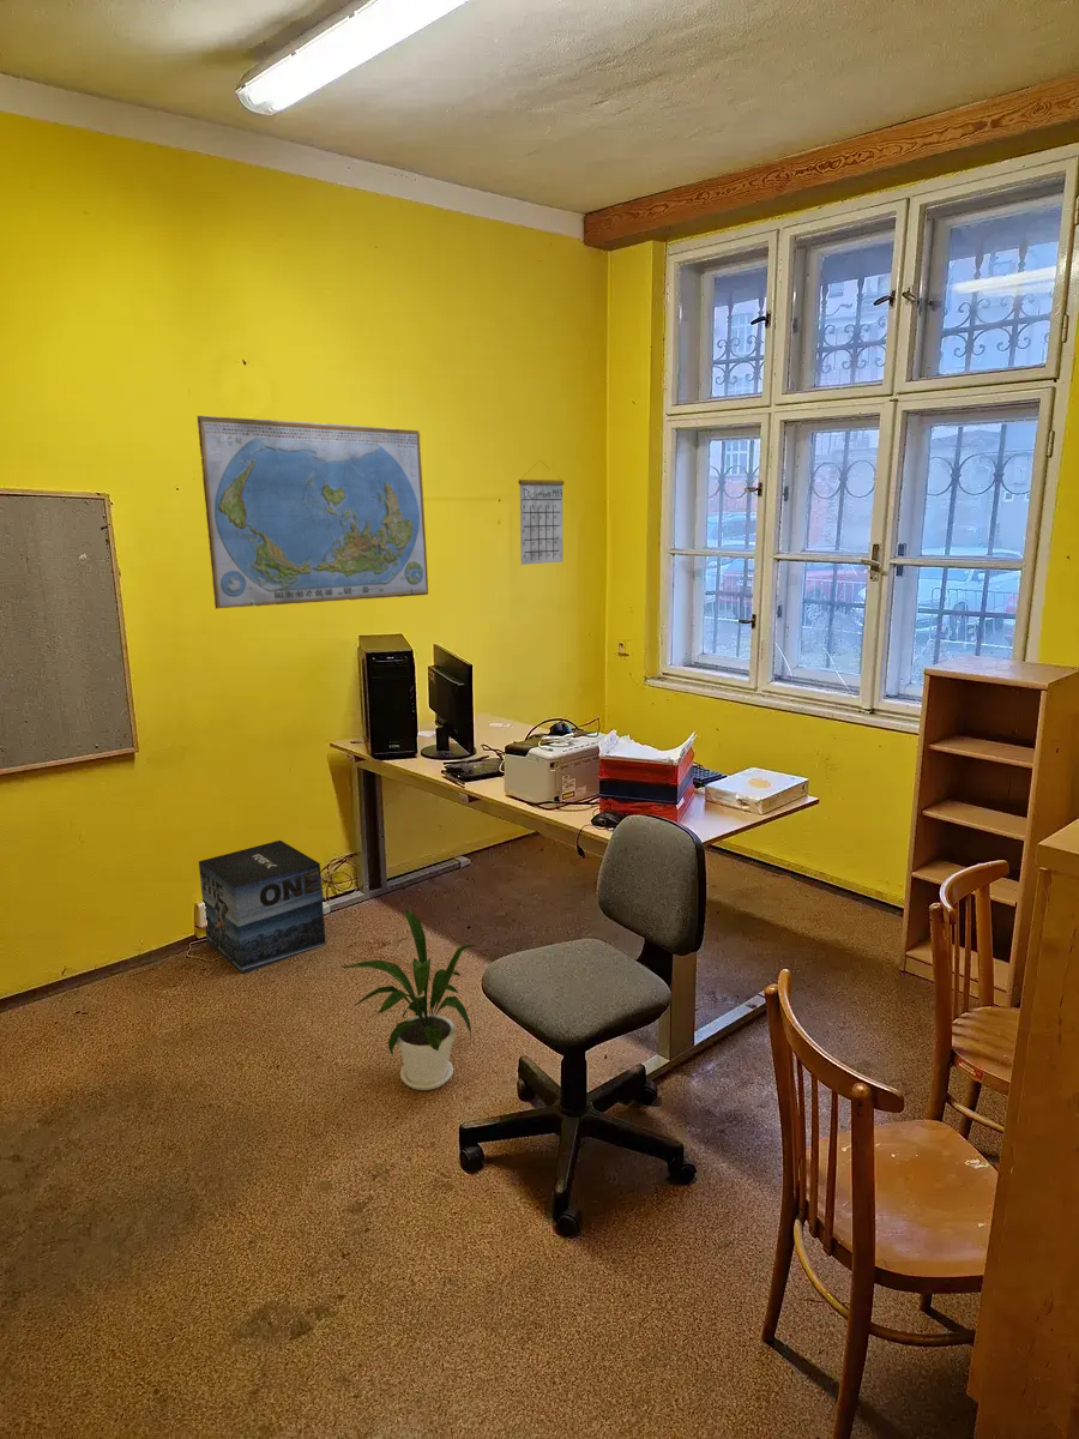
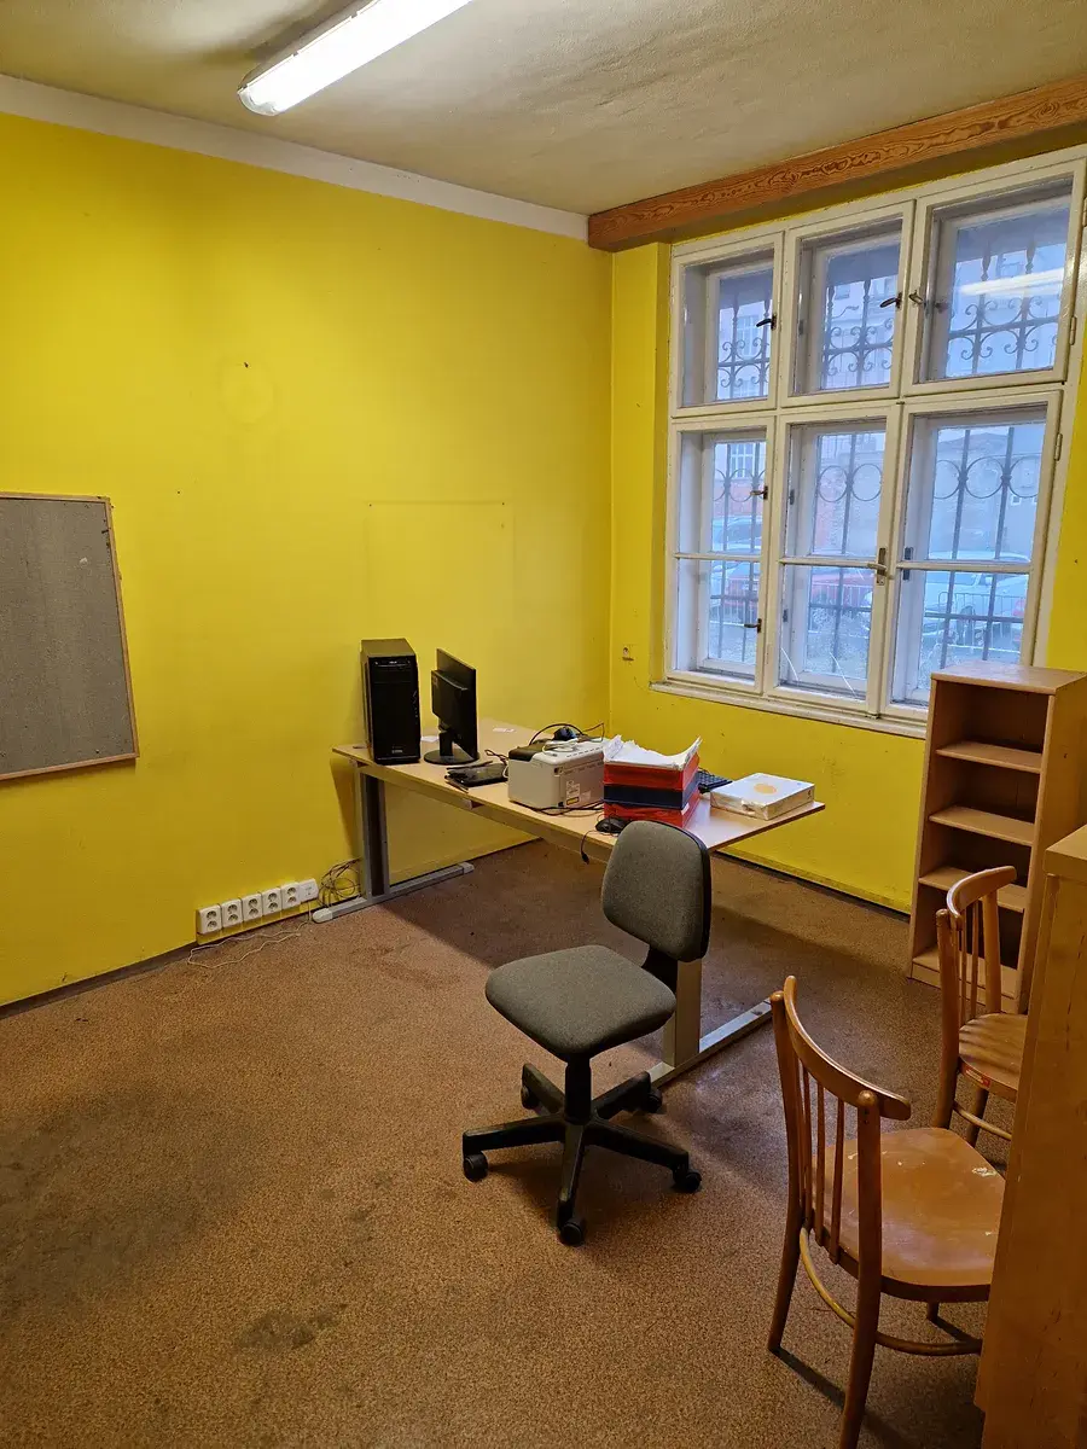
- house plant [340,908,480,1091]
- world map [197,415,429,609]
- cardboard box [198,839,326,975]
- calendar [518,459,566,566]
